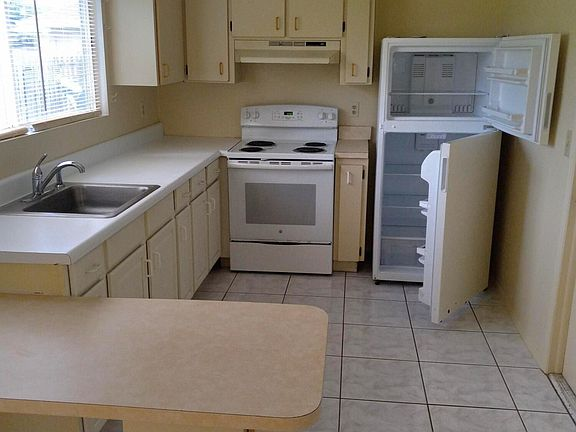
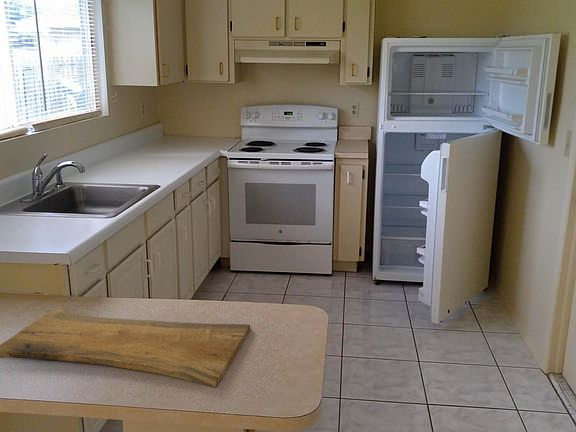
+ cutting board [0,305,251,388]
